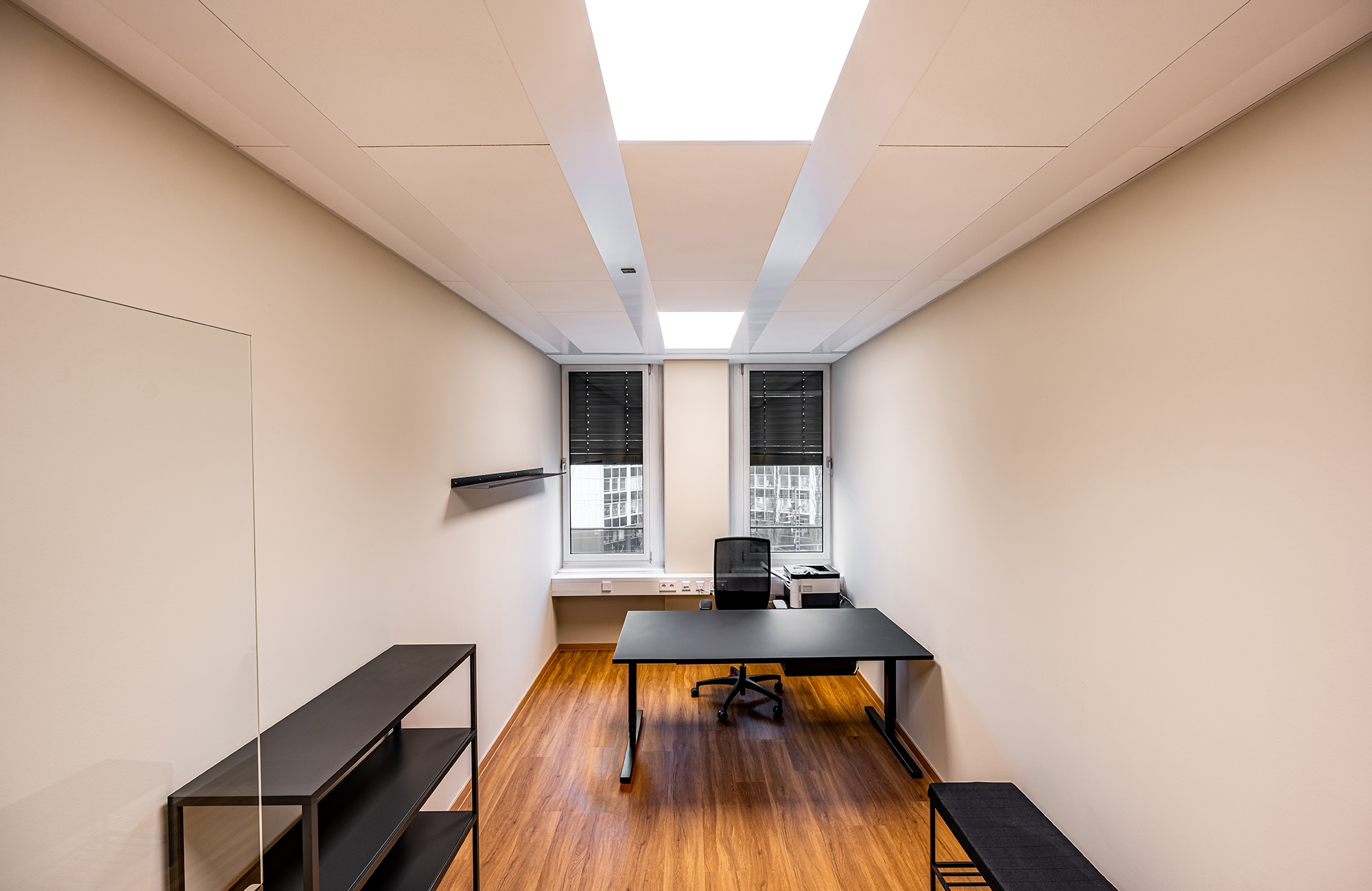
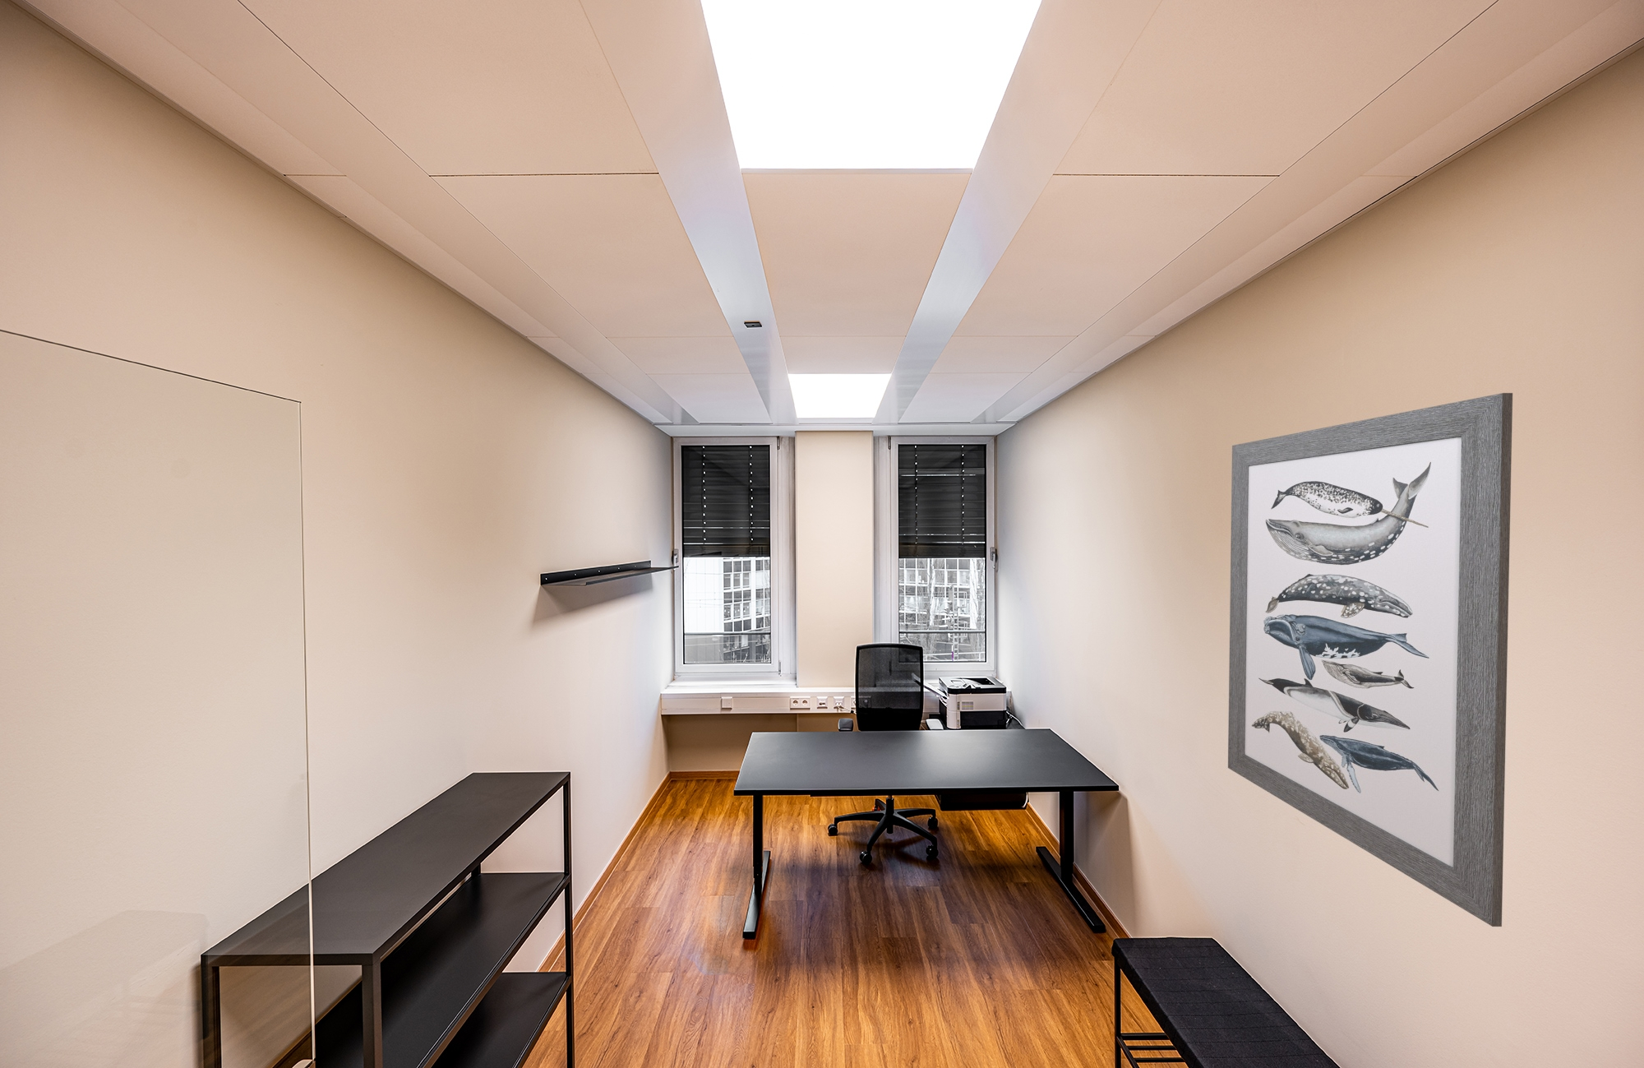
+ wall art [1227,392,1513,928]
